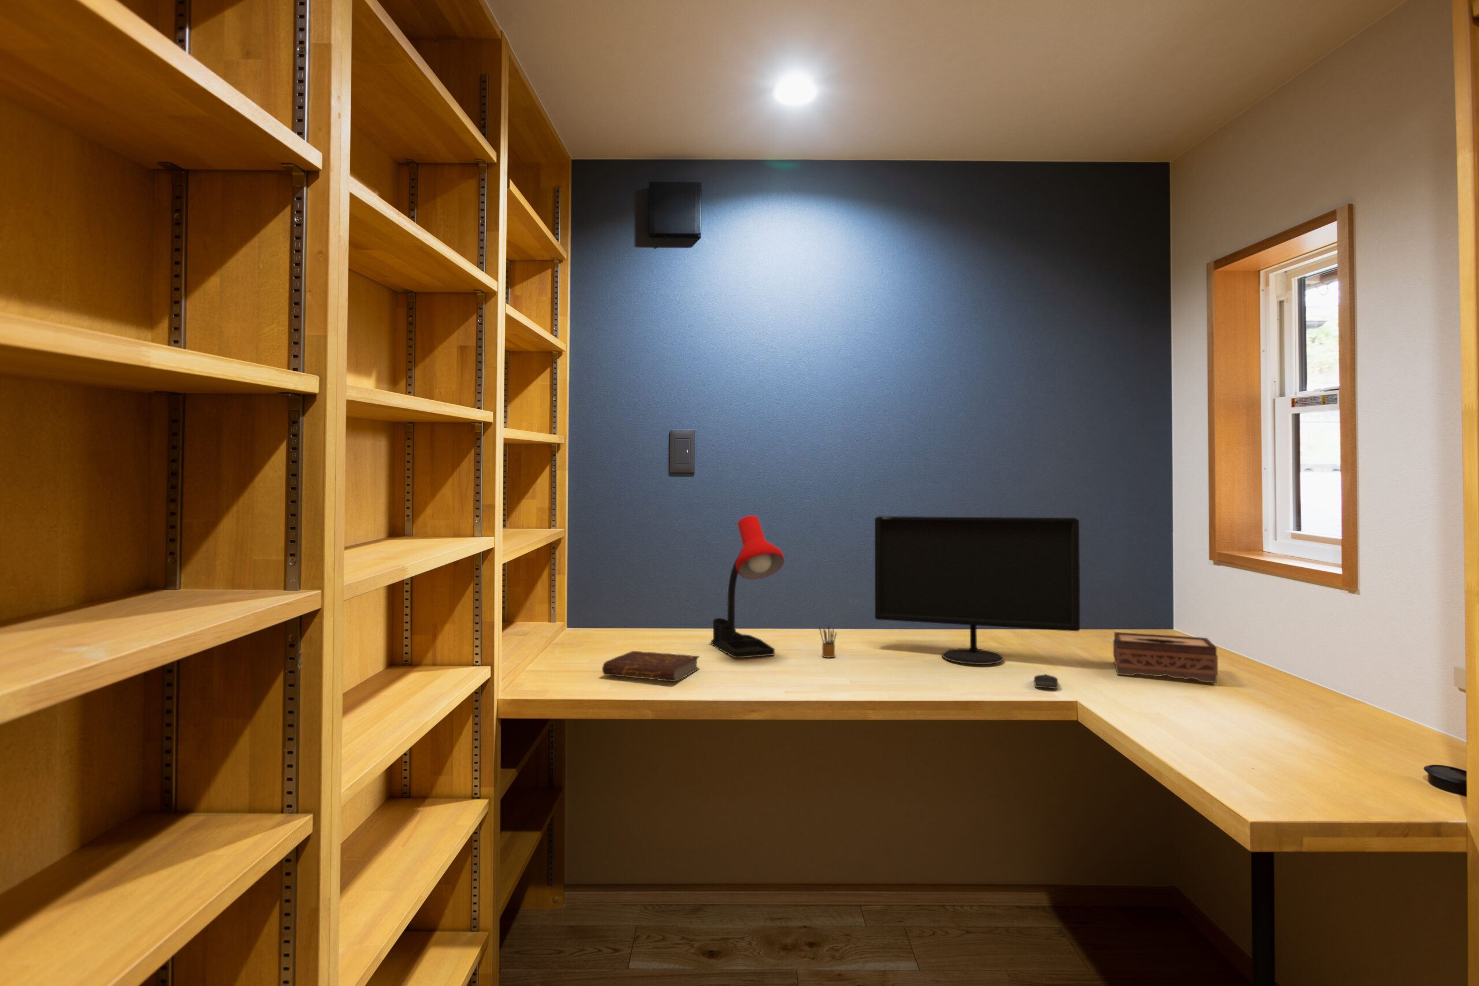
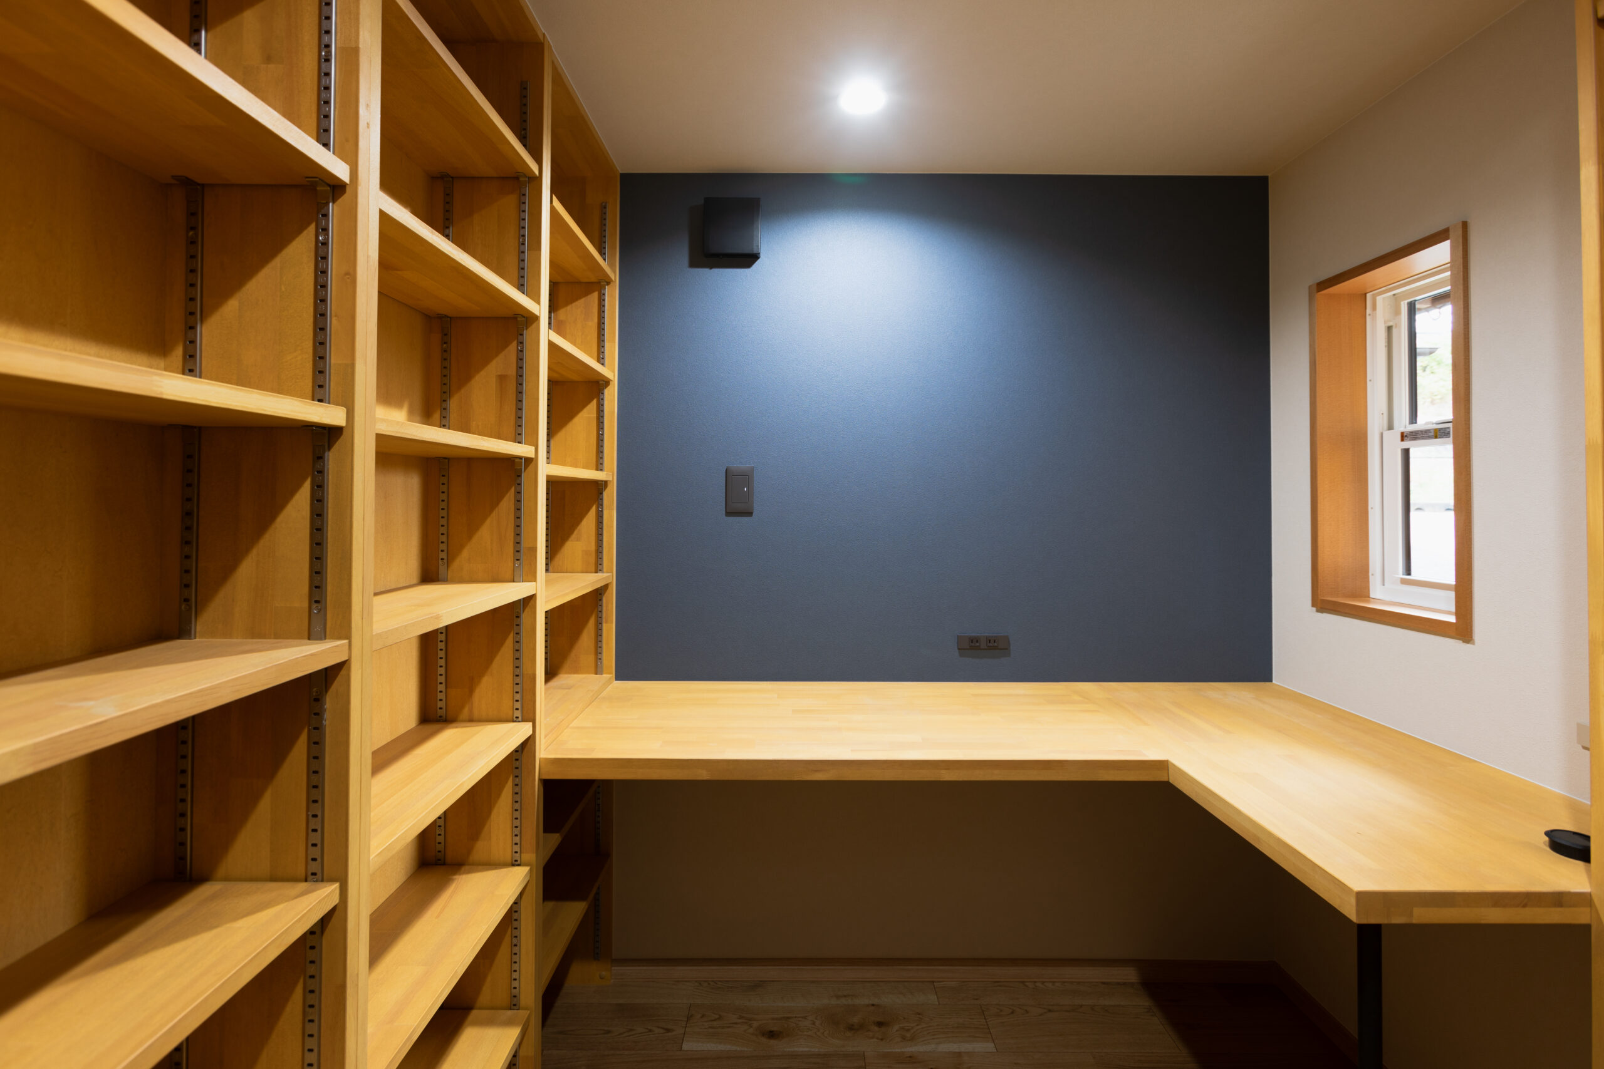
- computer mouse [1033,673,1059,689]
- desk lamp [711,515,785,658]
- computer monitor [874,516,1081,665]
- tissue box [1113,632,1218,683]
- book [602,650,700,682]
- pencil box [818,624,837,658]
